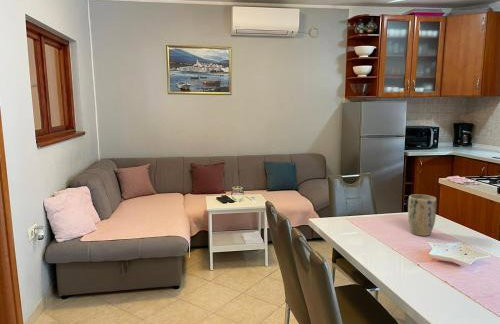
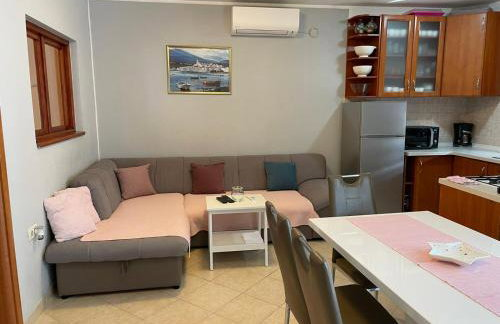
- plant pot [407,194,437,237]
